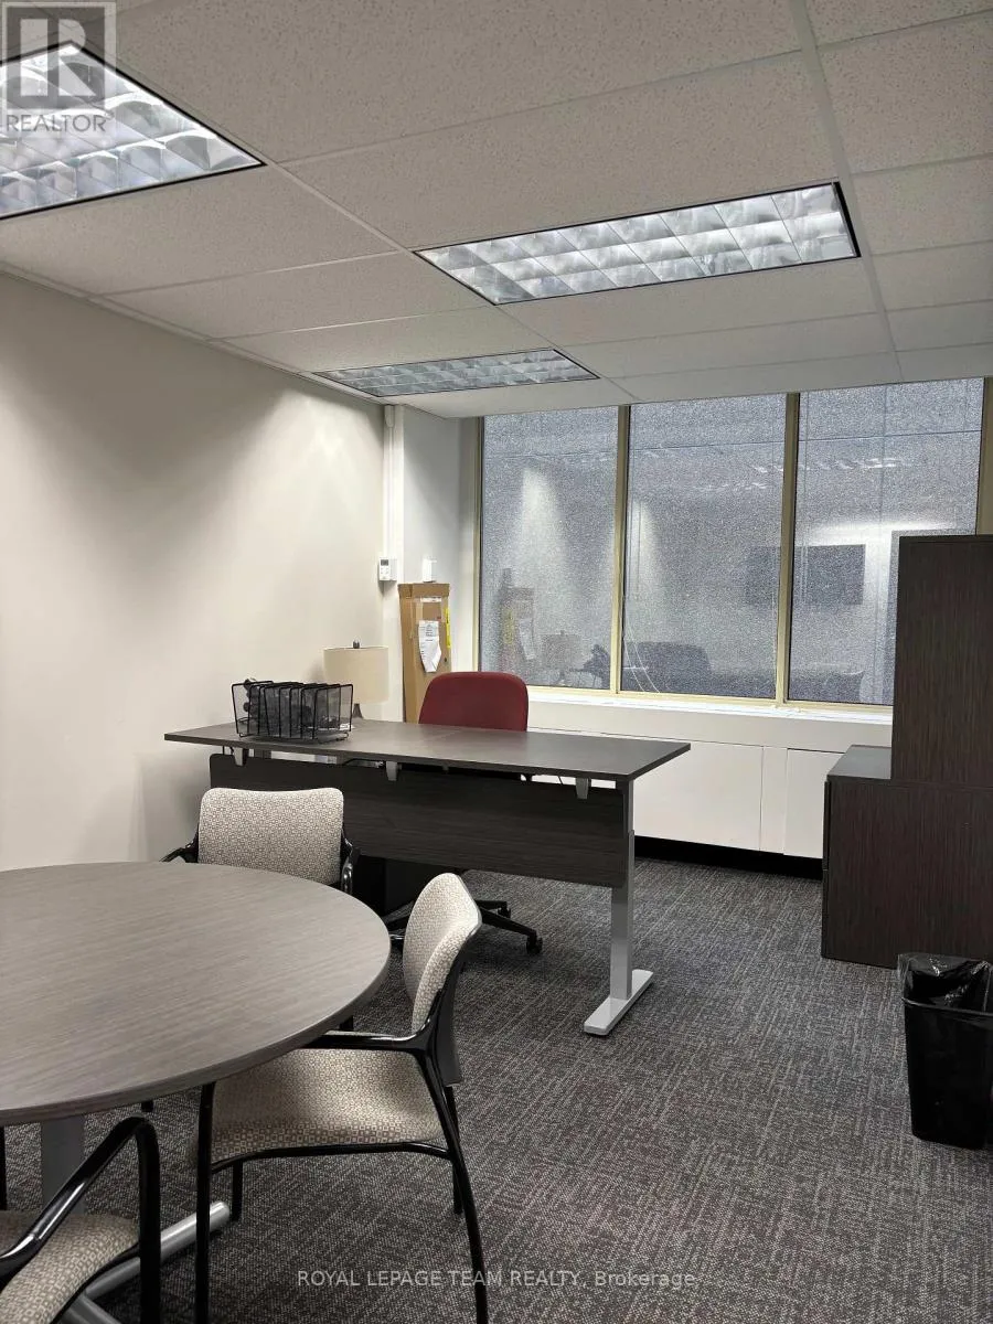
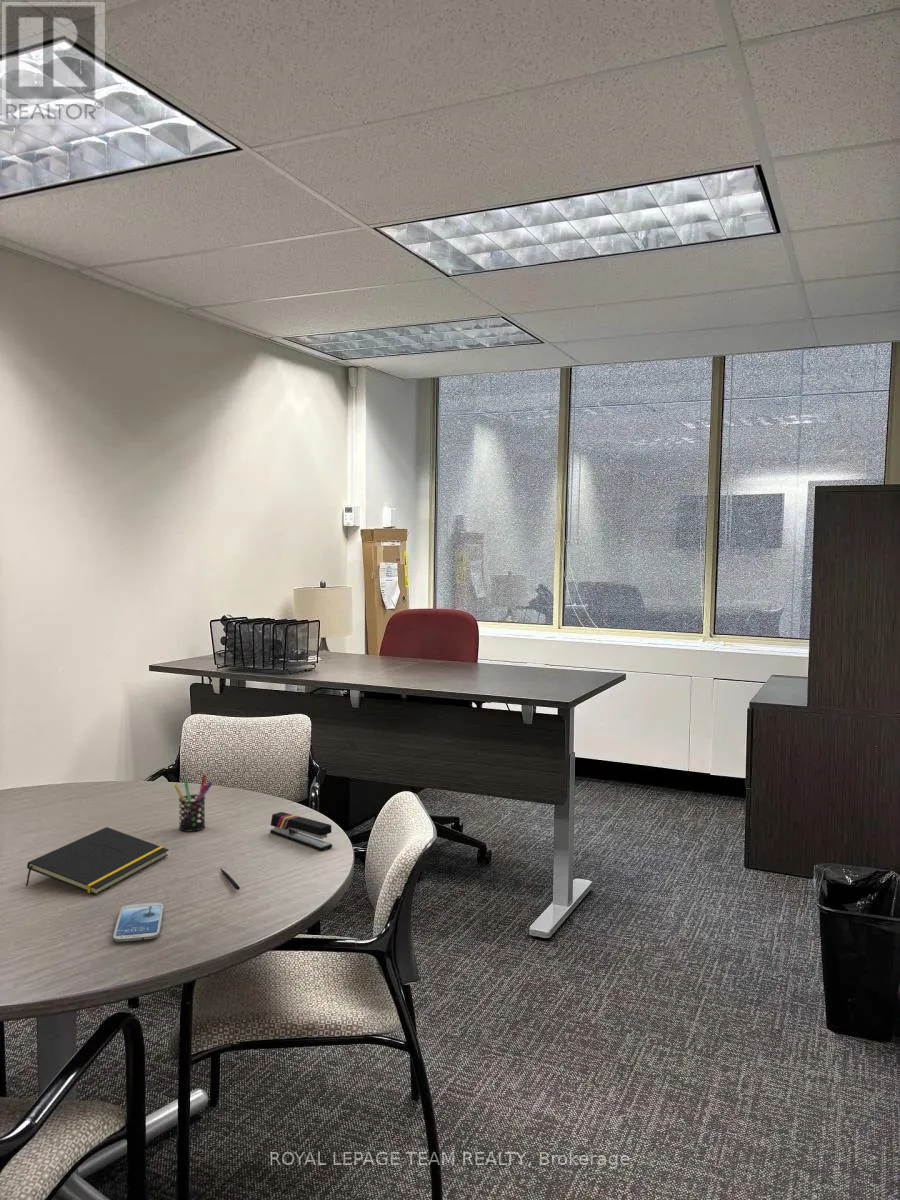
+ smartphone [112,901,165,943]
+ notepad [25,826,170,896]
+ stapler [269,811,333,851]
+ pen holder [173,773,213,833]
+ pen [219,868,241,891]
